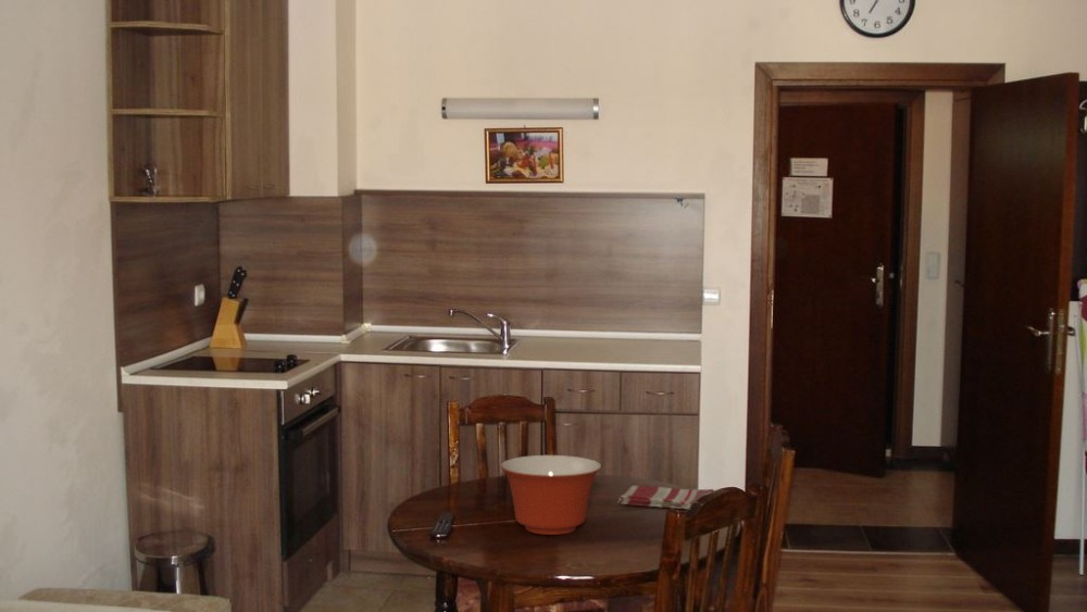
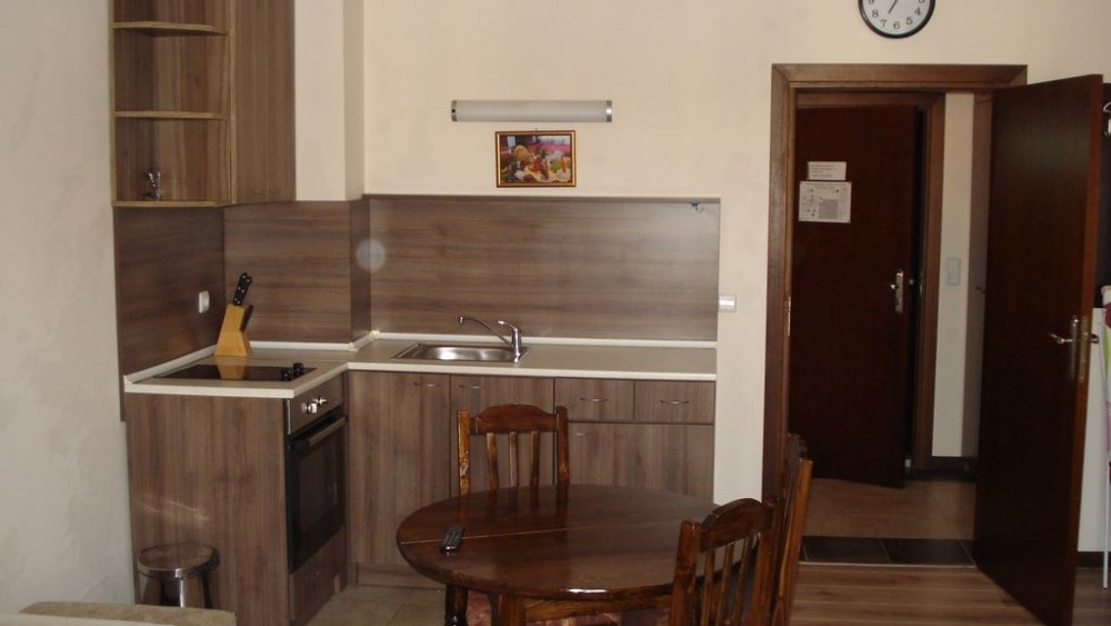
- mixing bowl [499,454,602,536]
- dish towel [617,485,715,510]
